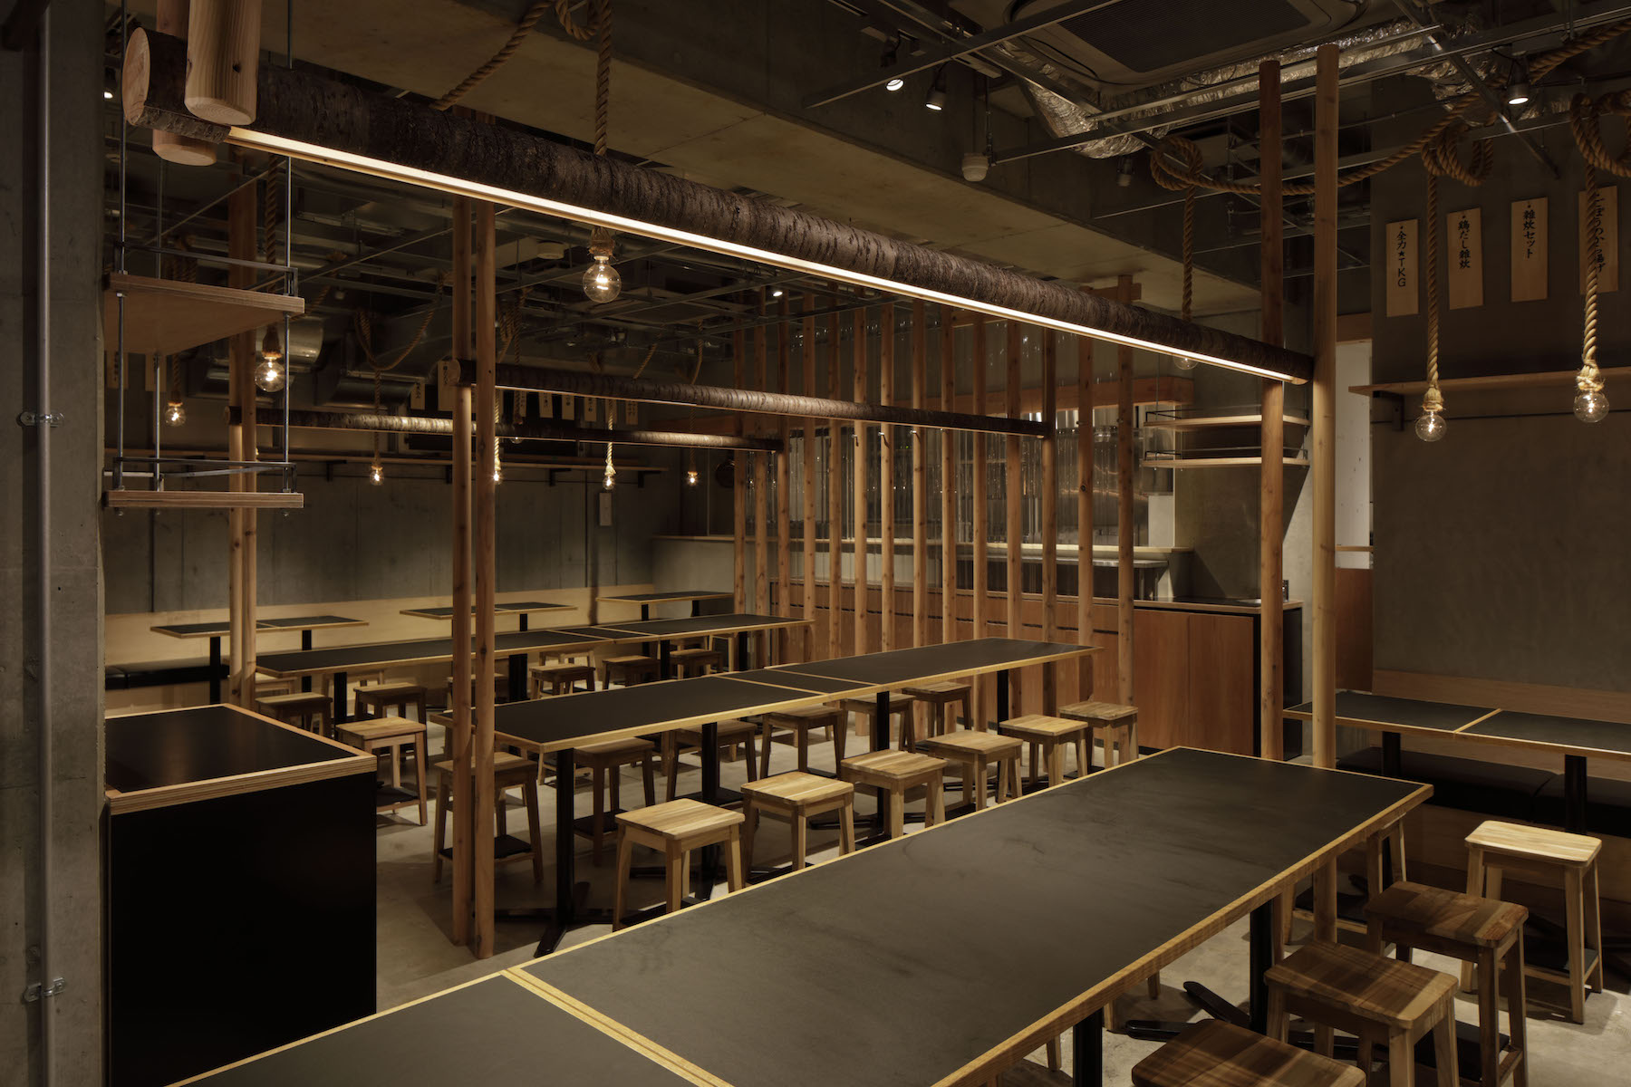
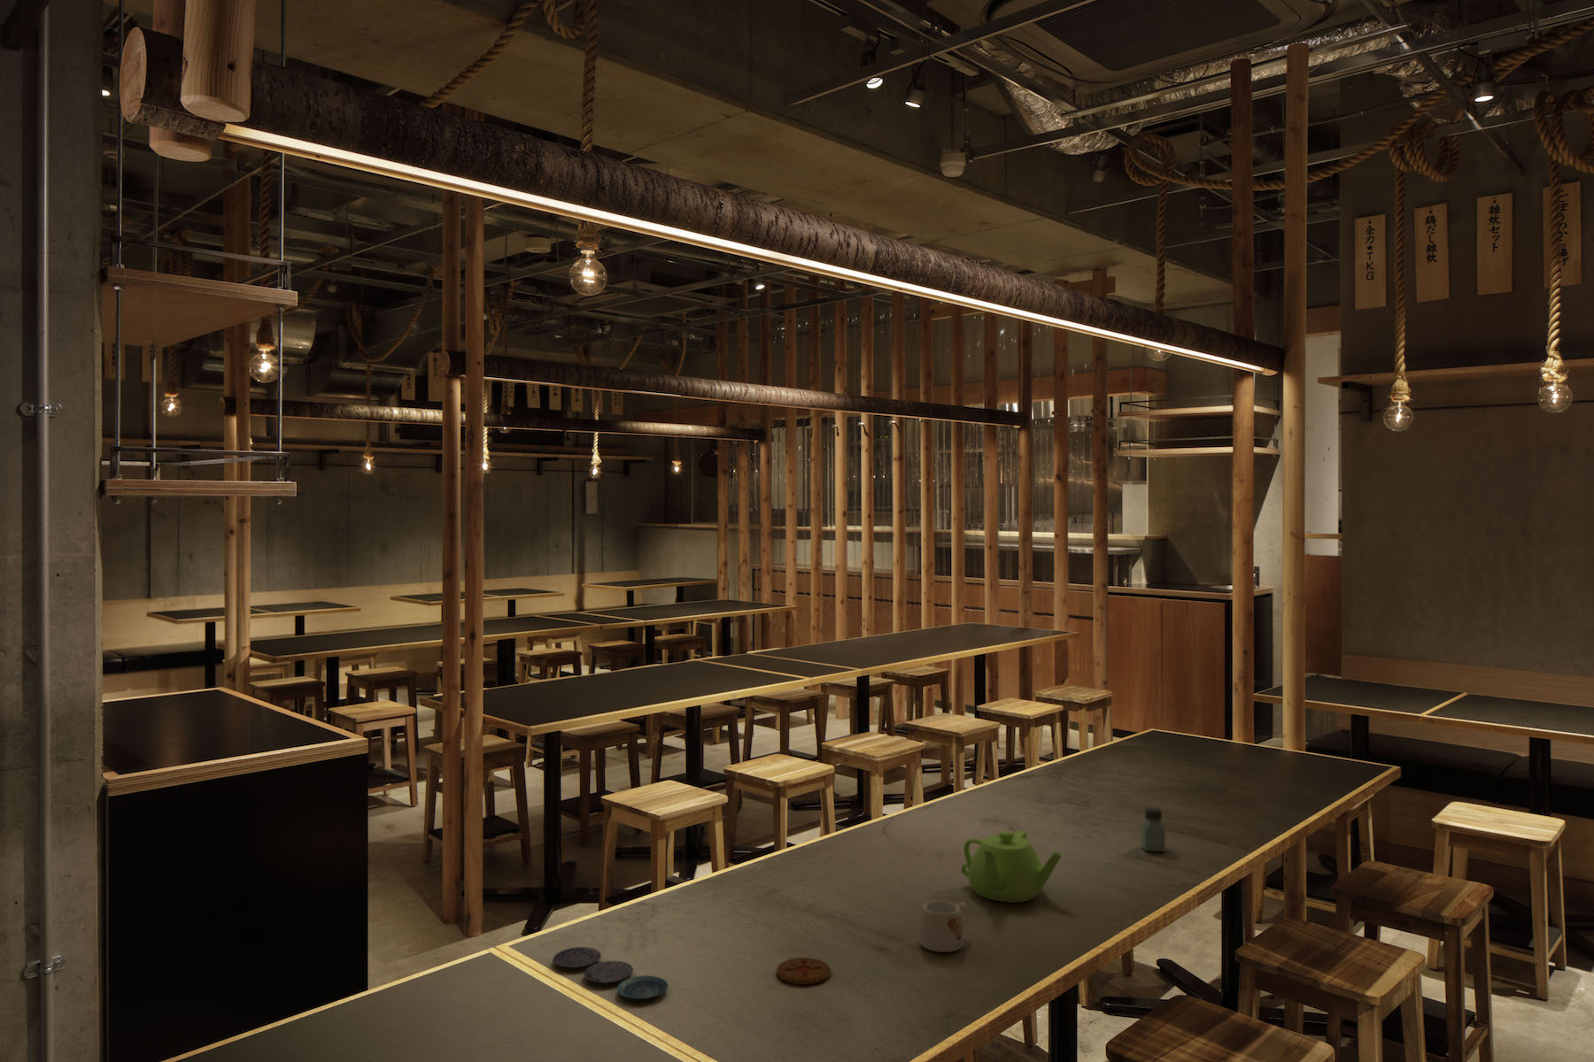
+ teapot [959,830,1064,903]
+ saltshaker [1141,806,1166,852]
+ coaster [776,957,831,985]
+ plate [551,946,669,1000]
+ mug [919,900,969,953]
